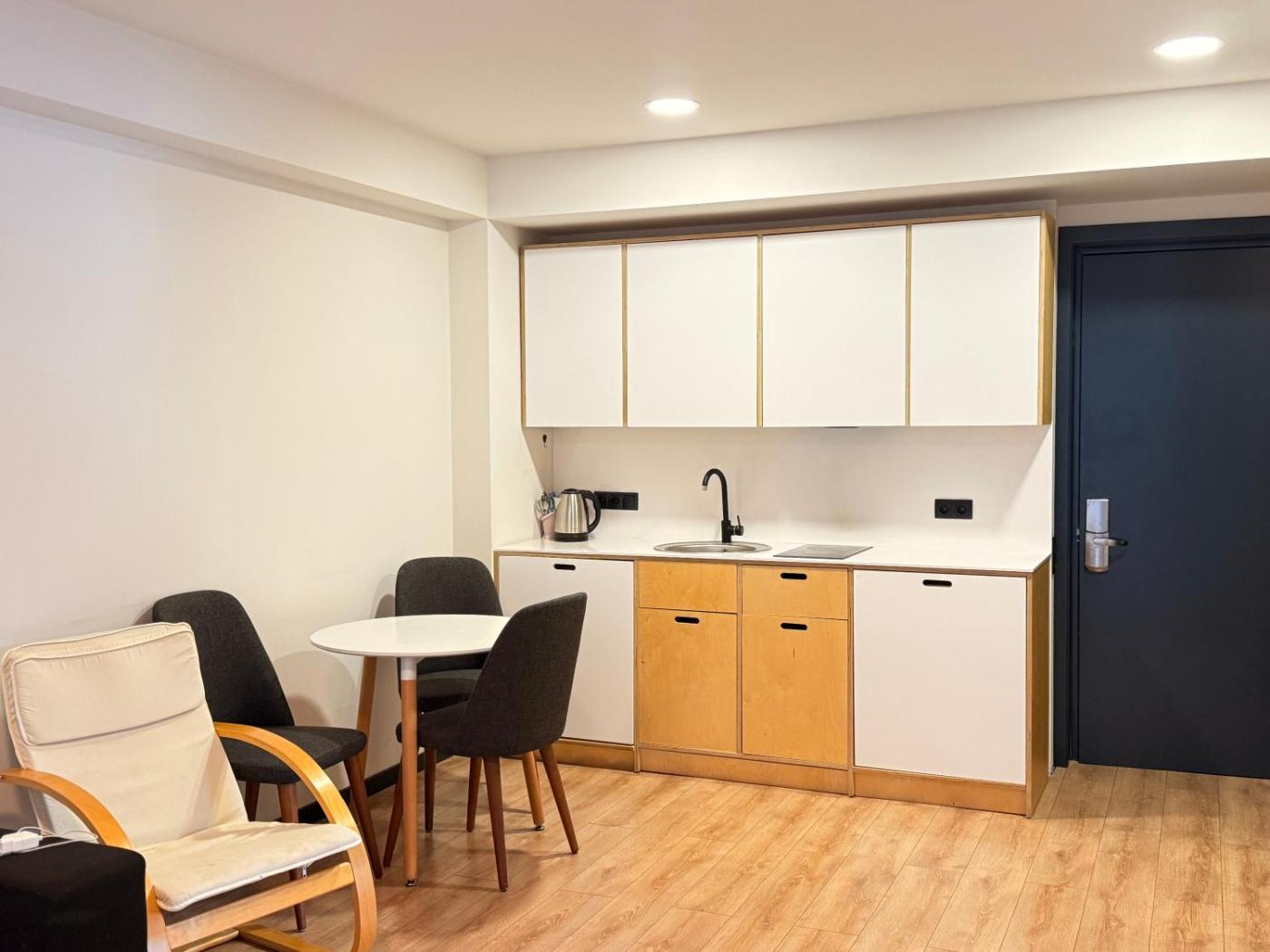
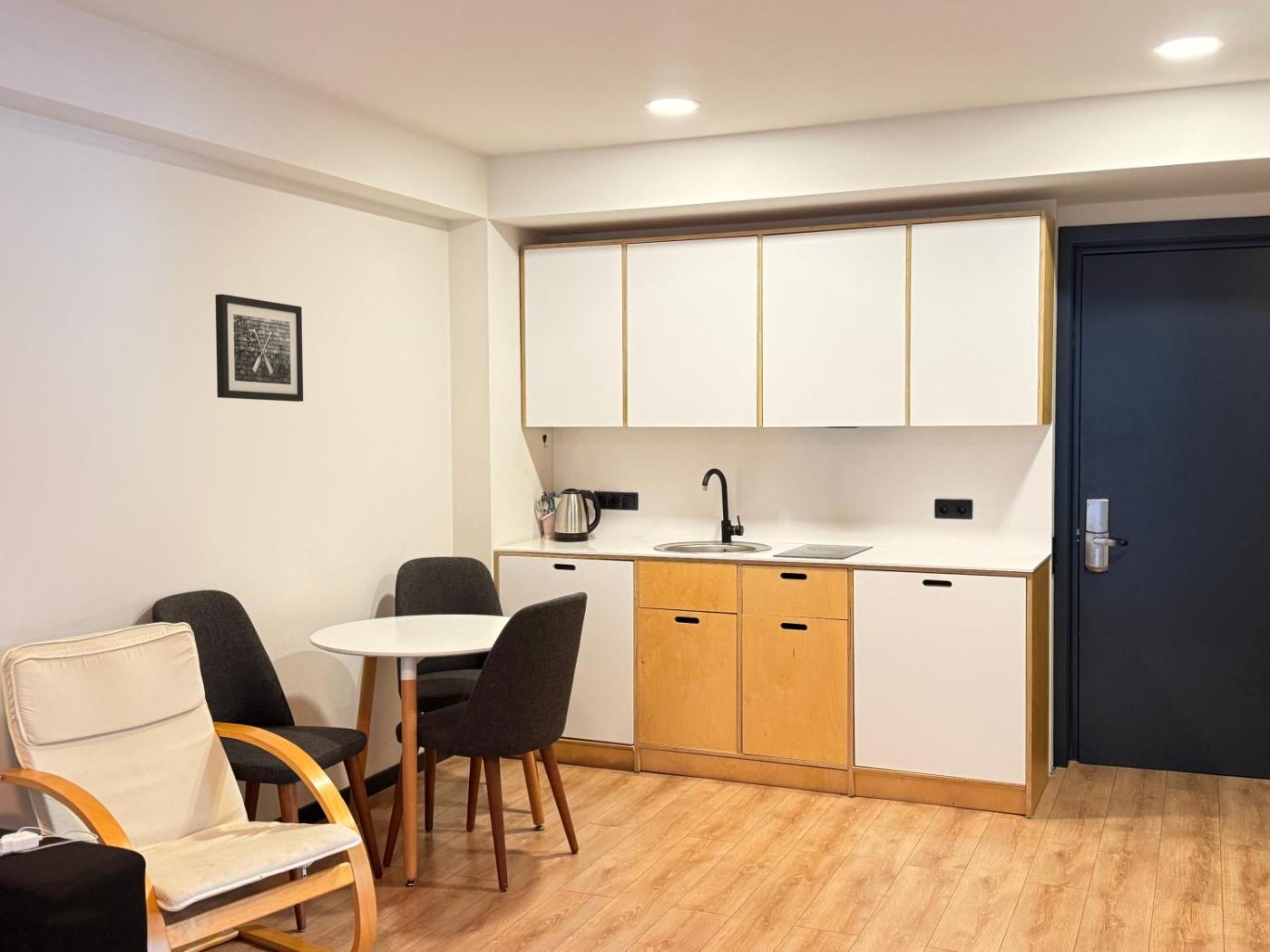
+ wall art [214,293,304,403]
